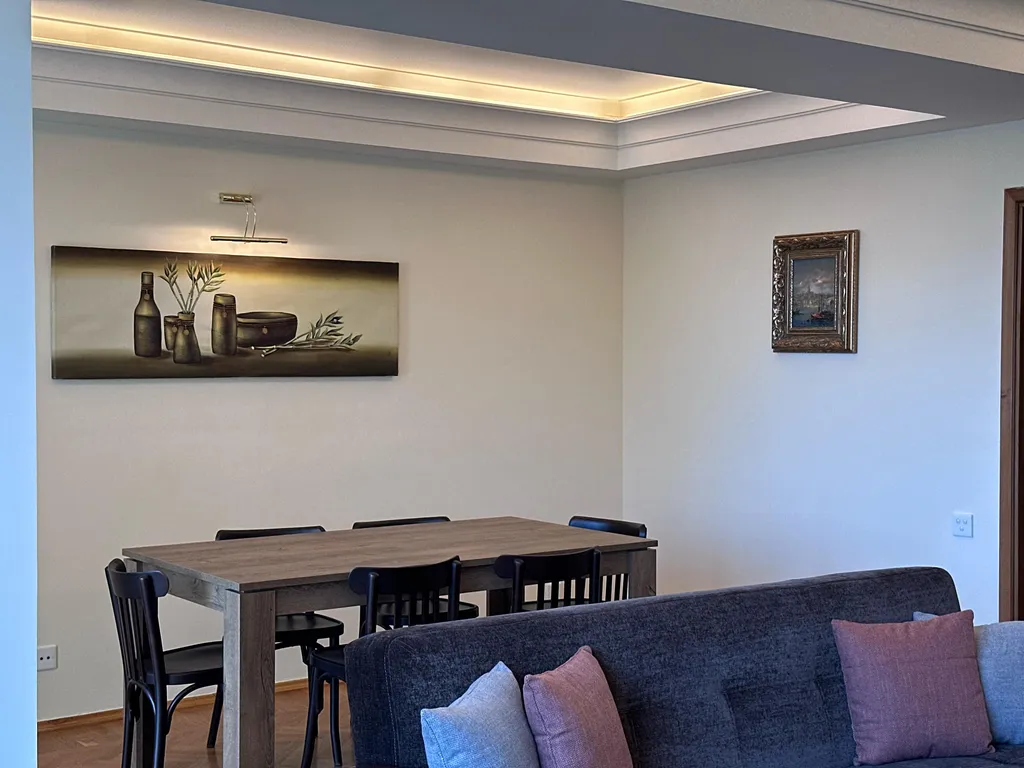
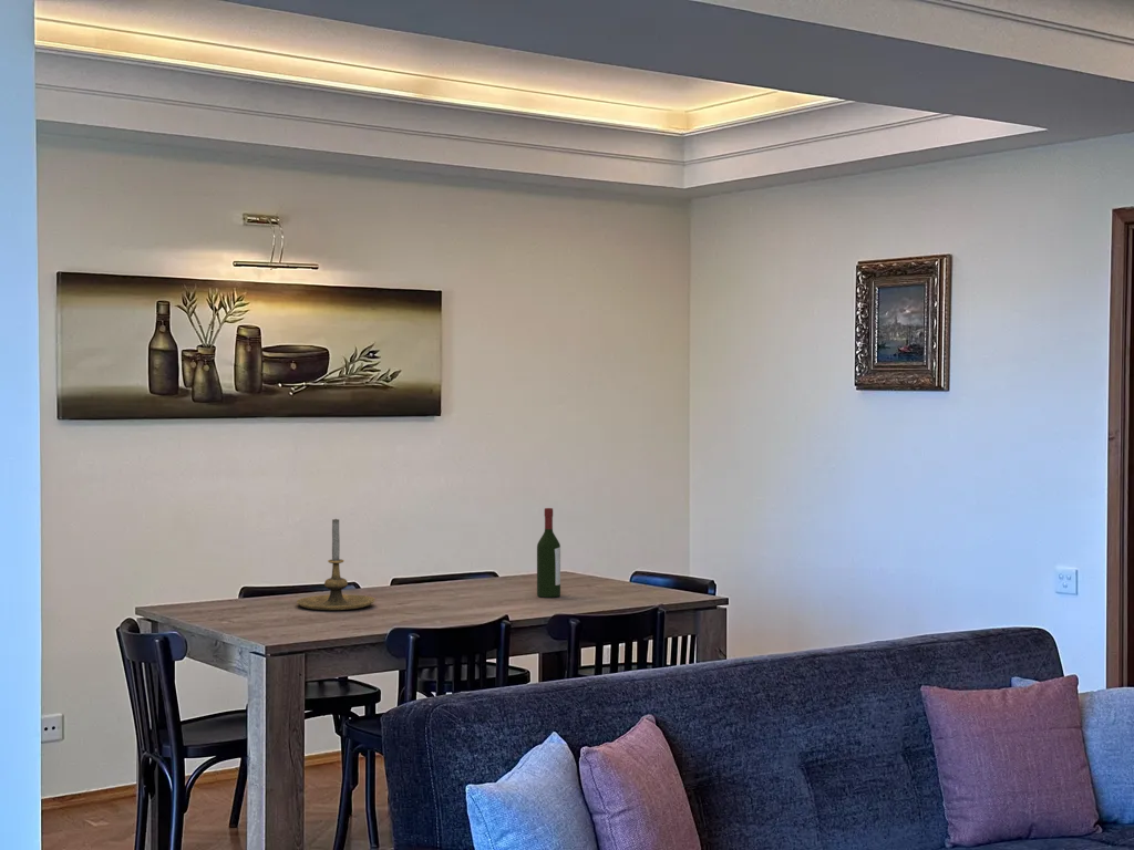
+ wine bottle [536,507,561,599]
+ candle holder [296,518,377,611]
